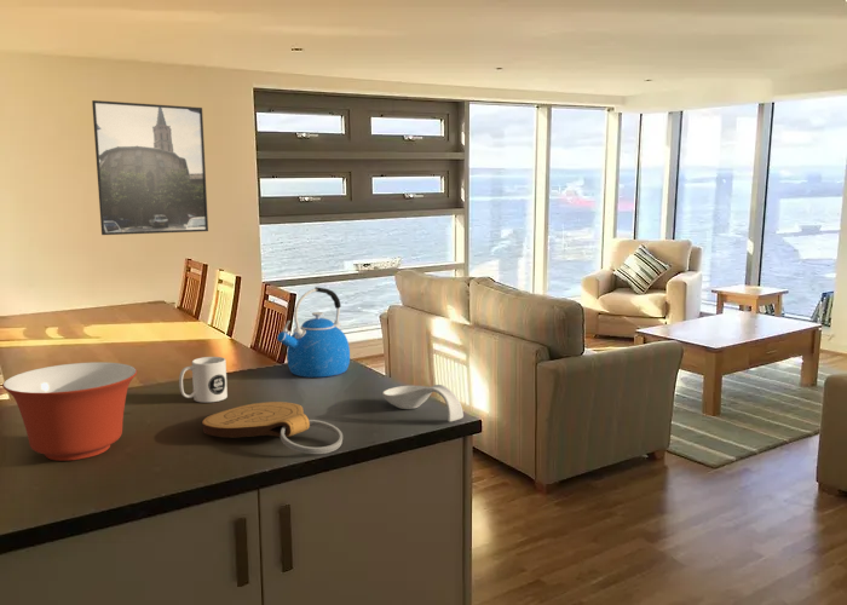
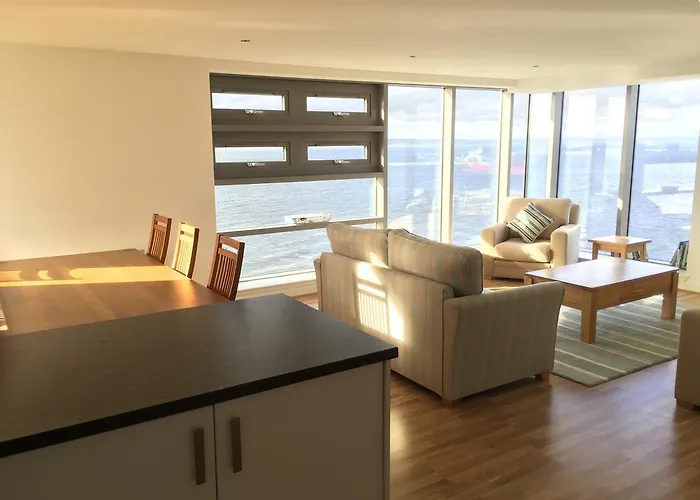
- kettle [276,286,351,379]
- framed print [91,99,209,236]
- mixing bowl [1,362,138,462]
- key chain [201,401,344,455]
- mug [178,356,229,403]
- spoon rest [381,384,465,424]
